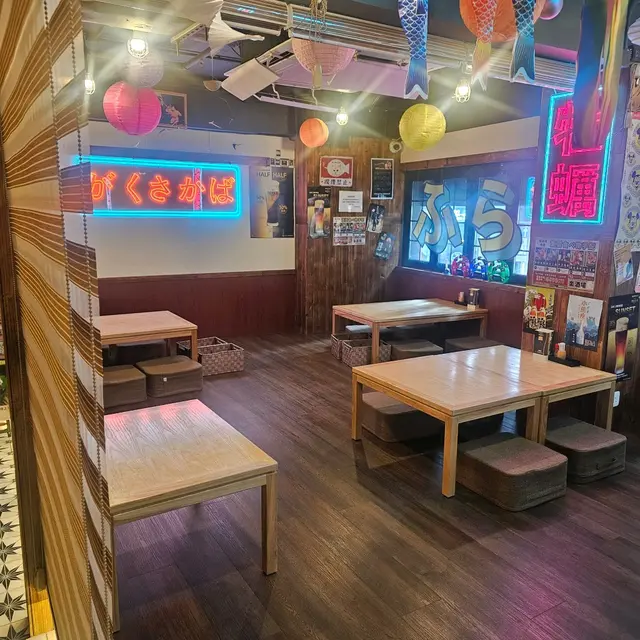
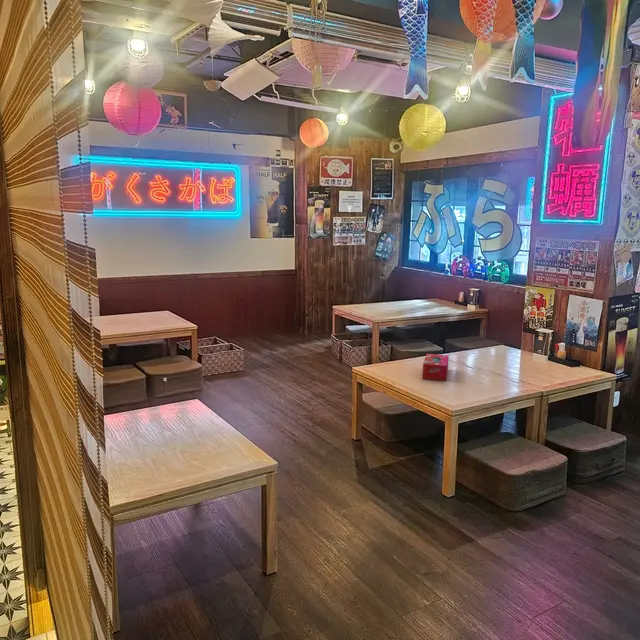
+ tissue box [421,353,450,382]
